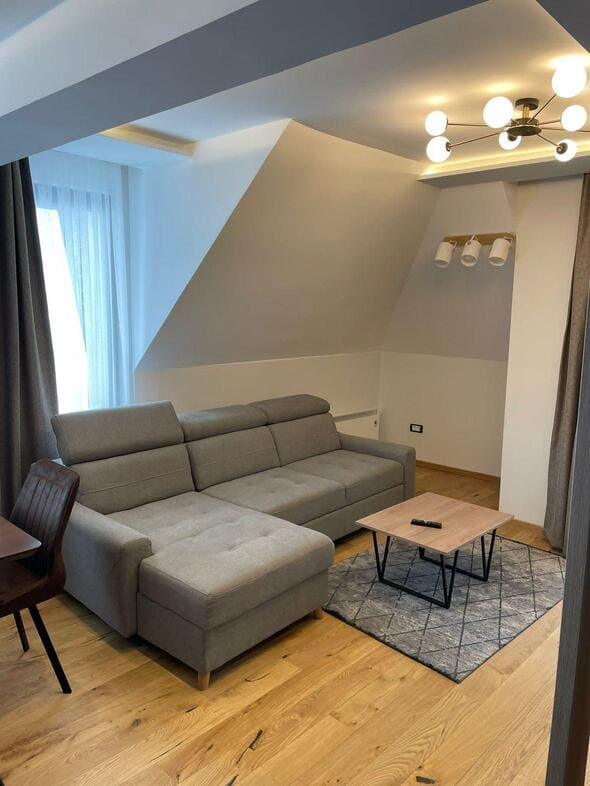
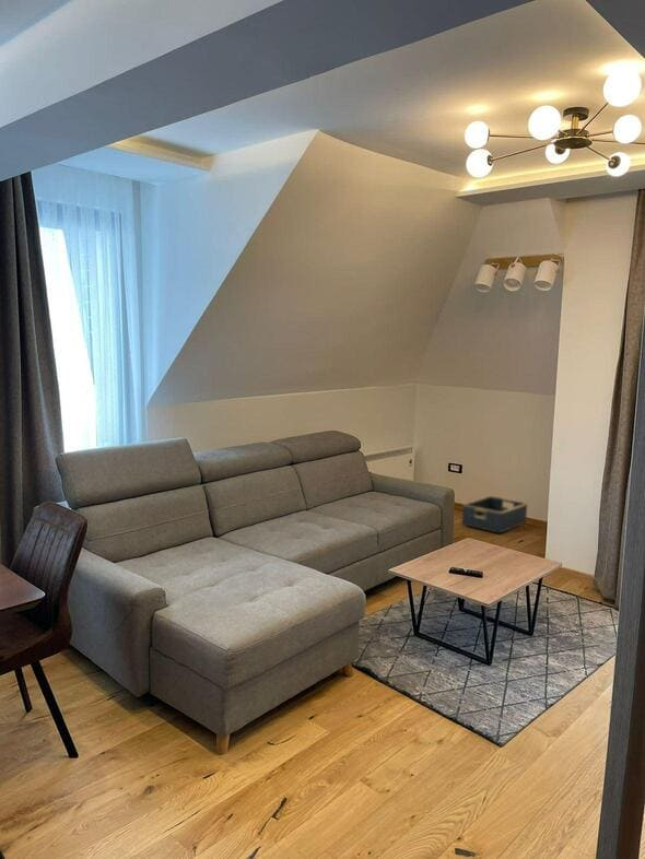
+ basket [461,495,528,534]
